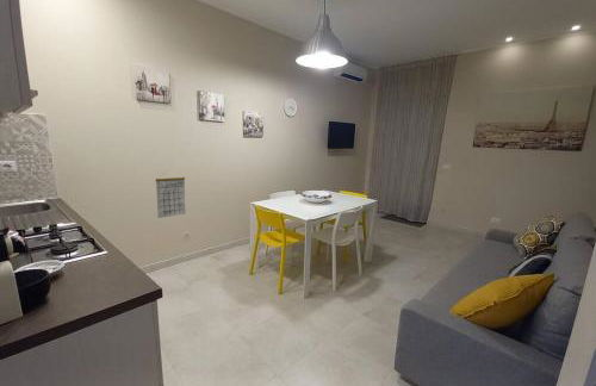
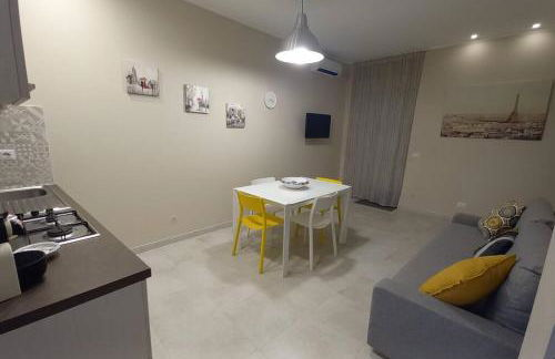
- calendar [155,168,186,219]
